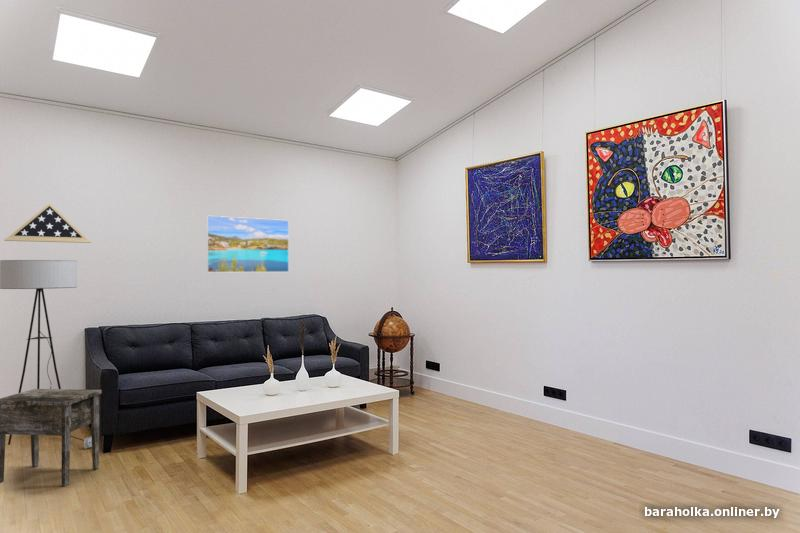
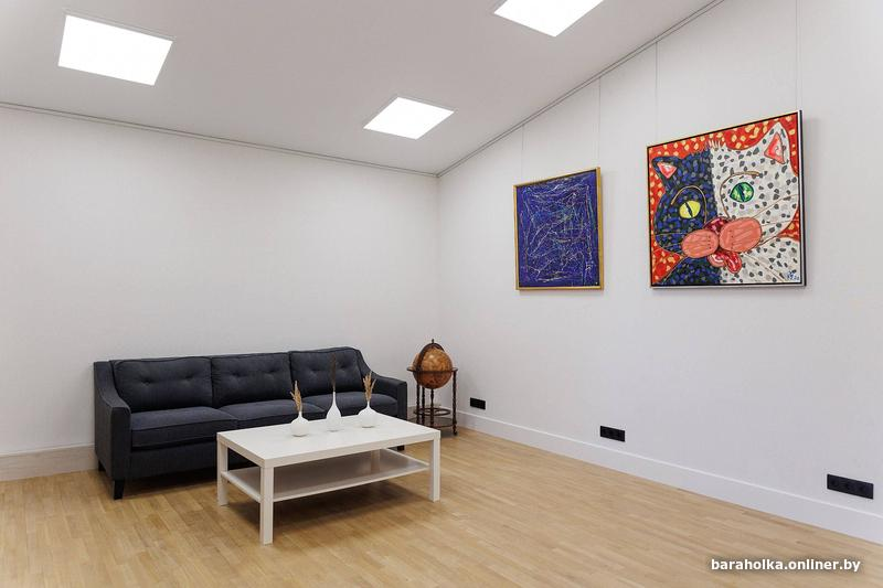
- side table [0,388,103,487]
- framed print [206,215,290,273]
- display case [3,202,92,244]
- floor lamp [0,259,92,450]
